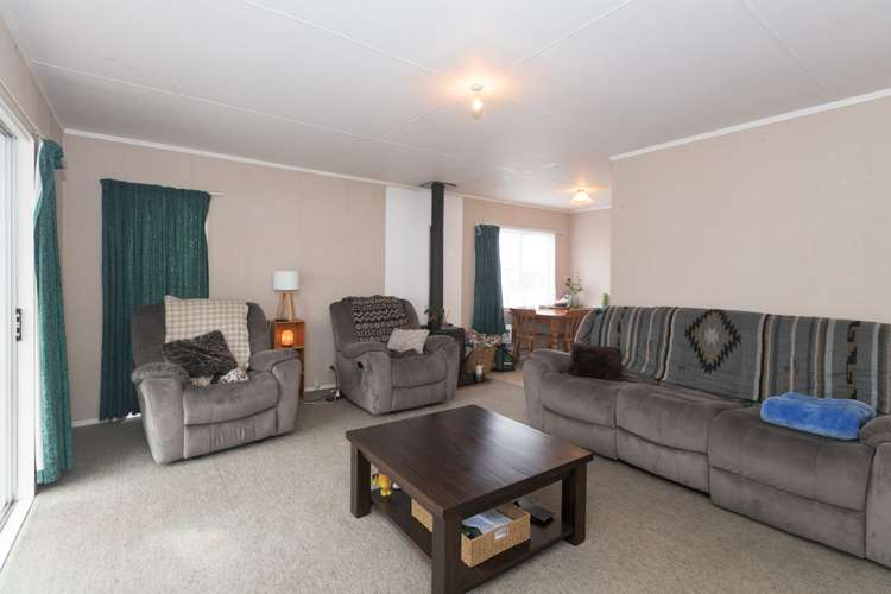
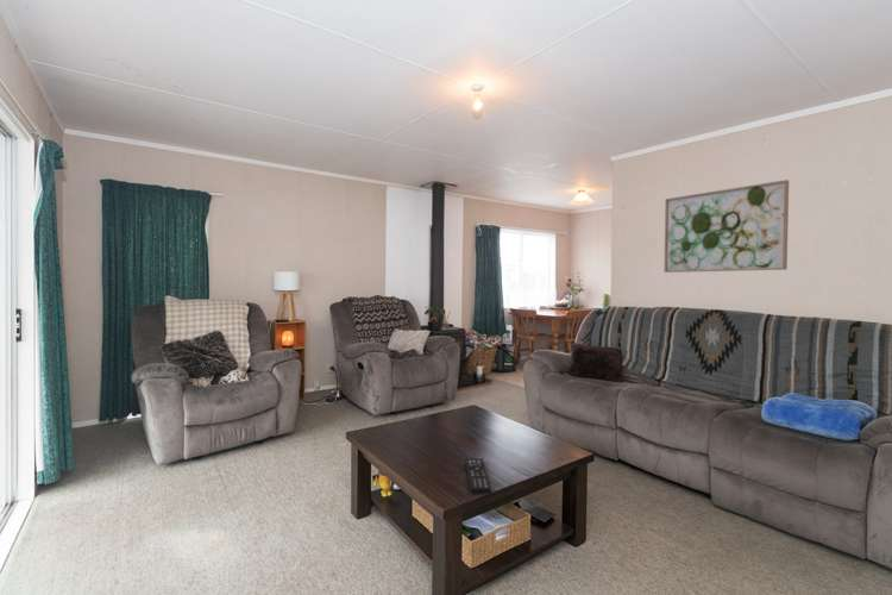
+ remote control [465,457,492,495]
+ wall art [662,178,790,274]
